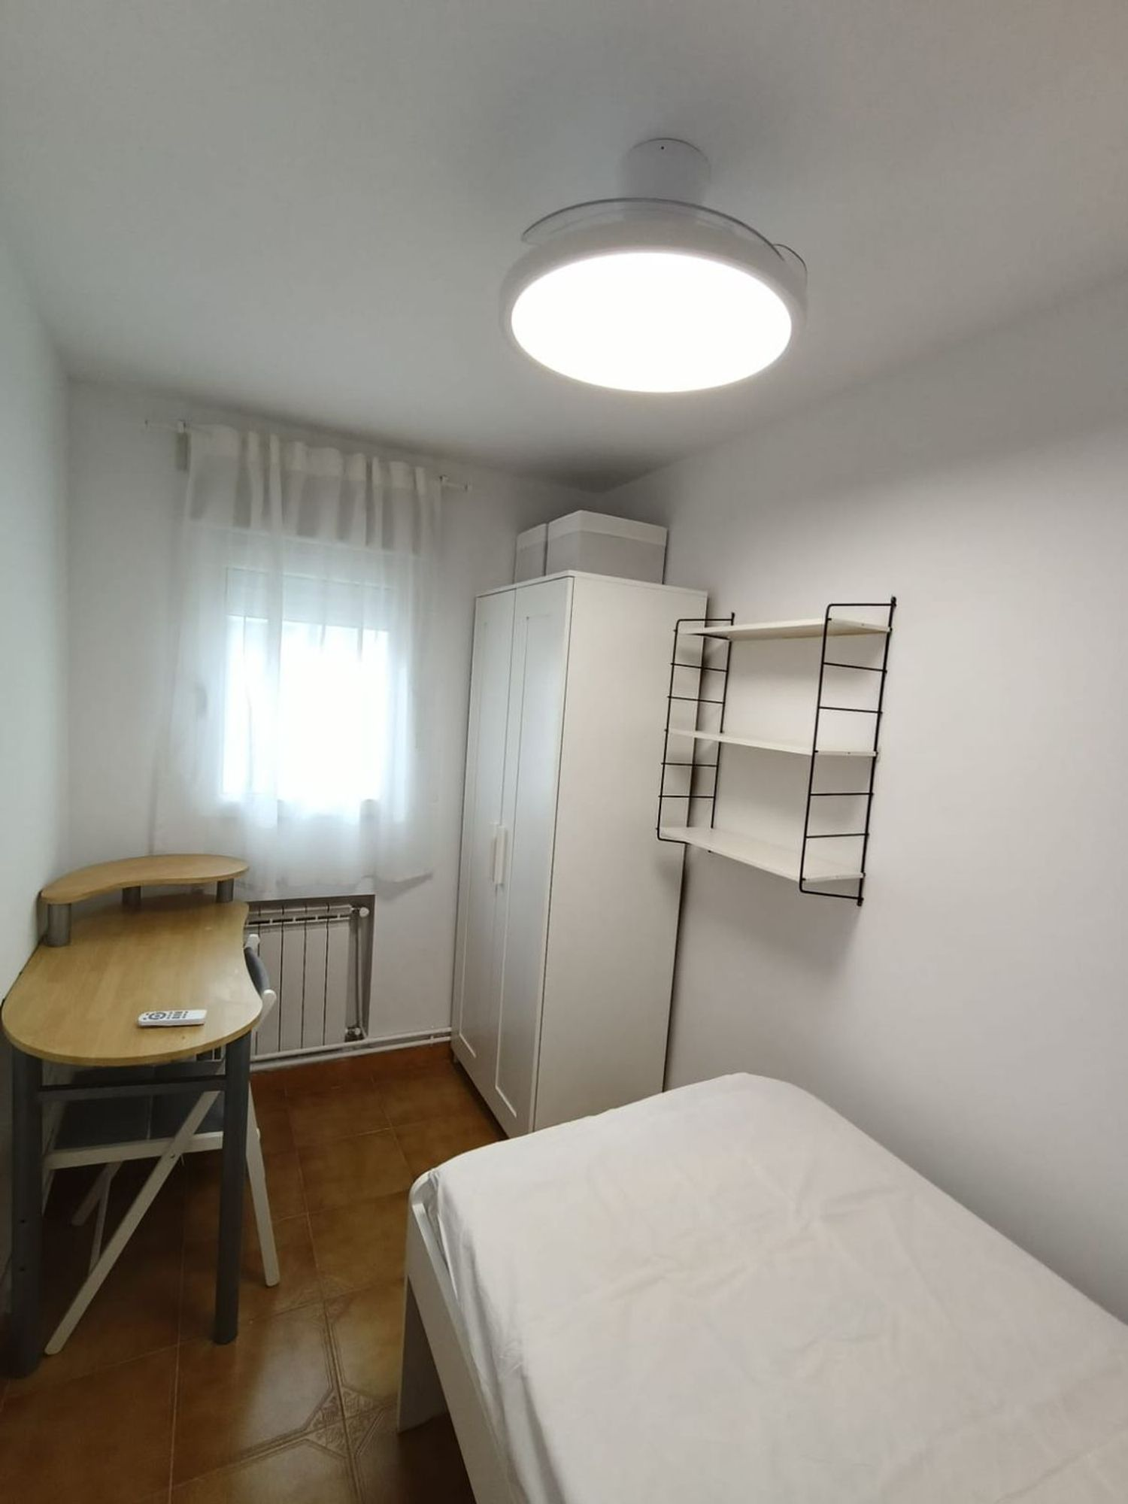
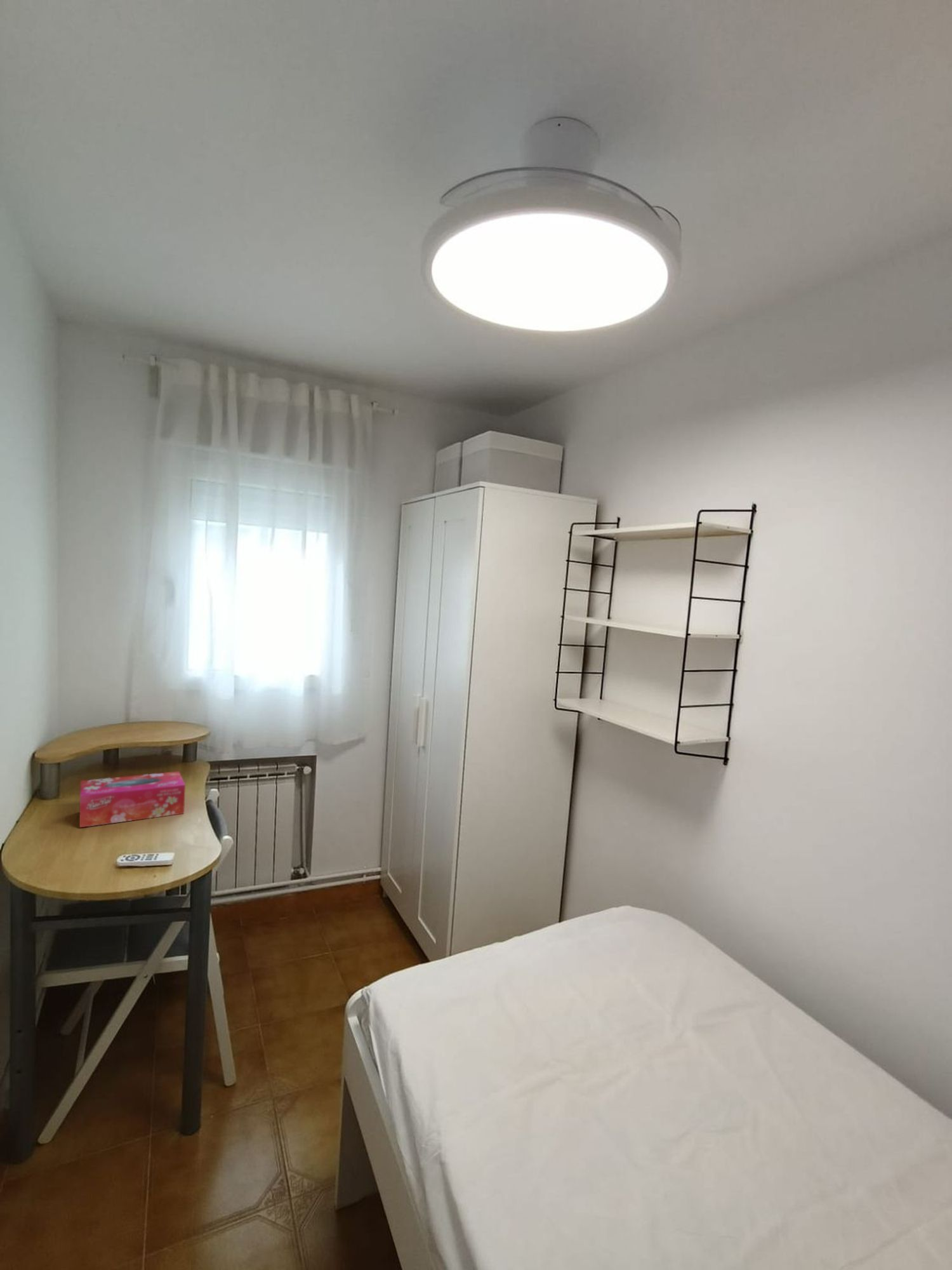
+ tissue box [79,771,186,828]
